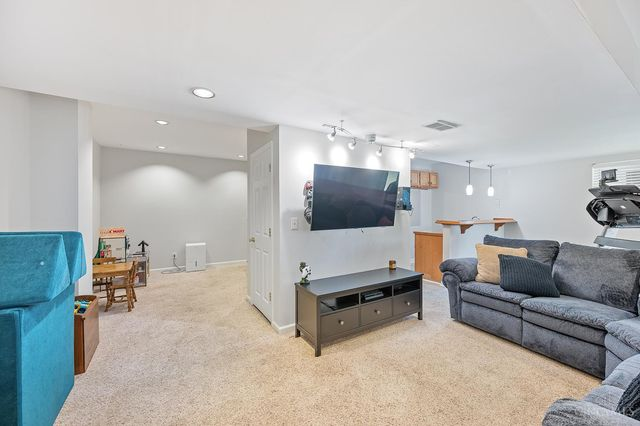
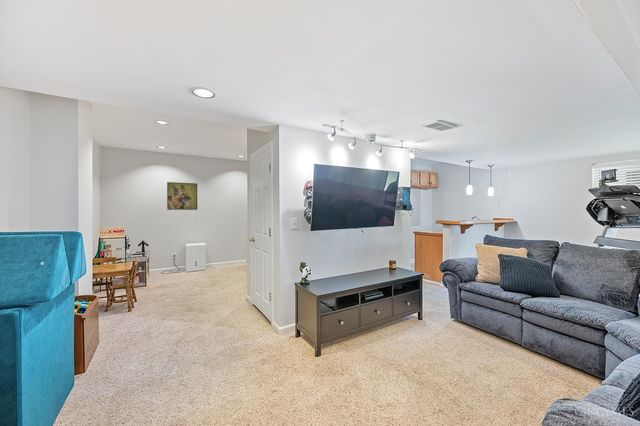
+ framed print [166,181,198,211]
